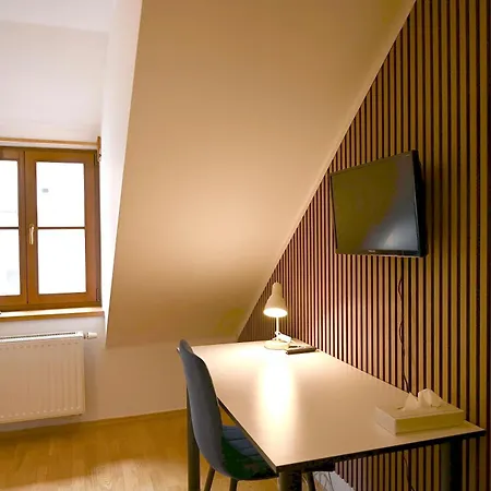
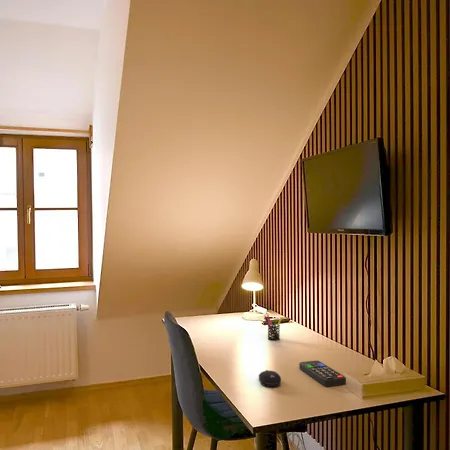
+ remote control [298,360,347,387]
+ computer mouse [258,369,282,388]
+ pen holder [264,314,283,342]
